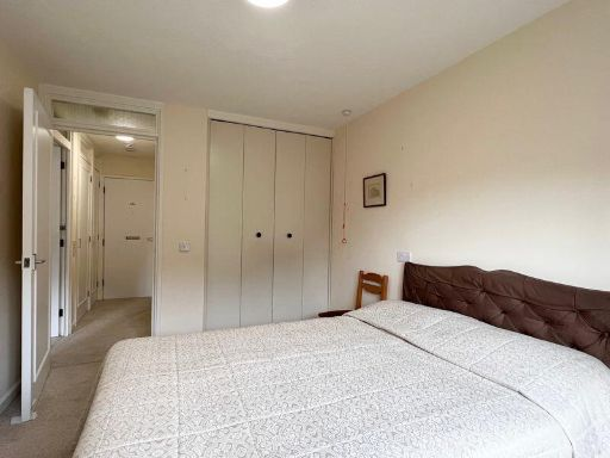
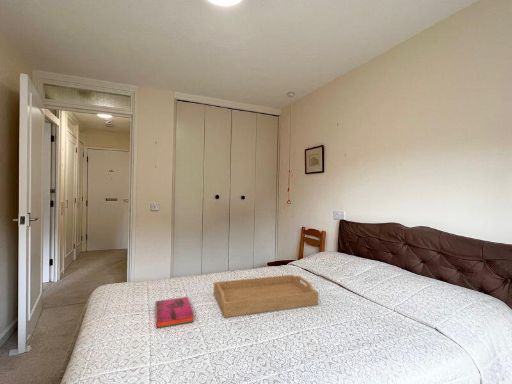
+ serving tray [213,274,319,318]
+ hardback book [154,296,195,329]
